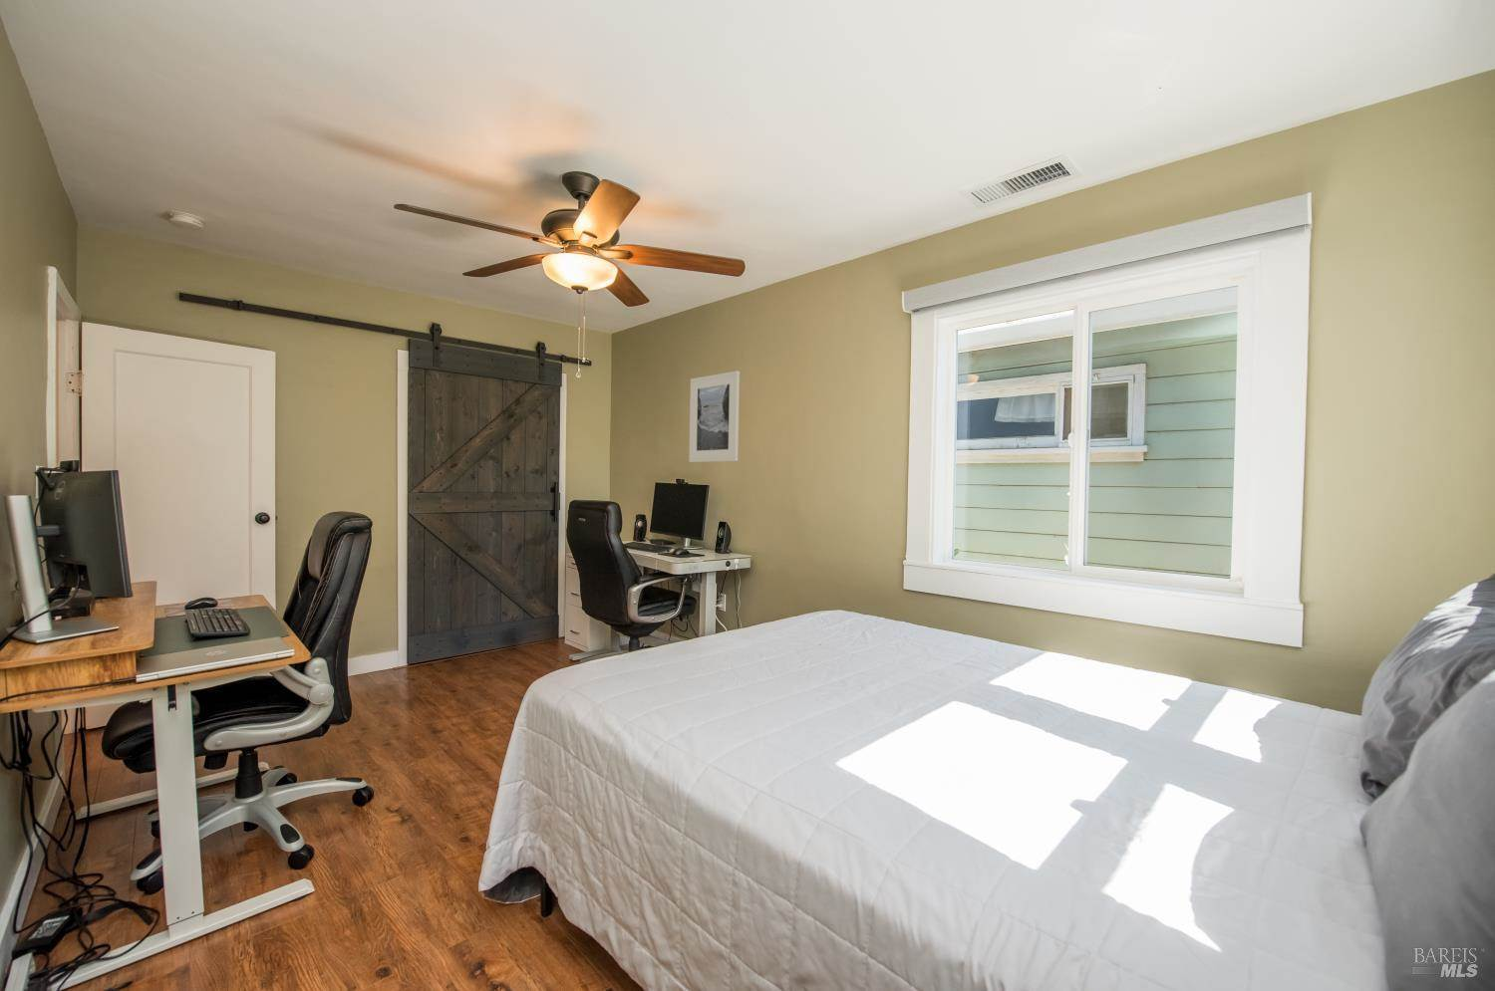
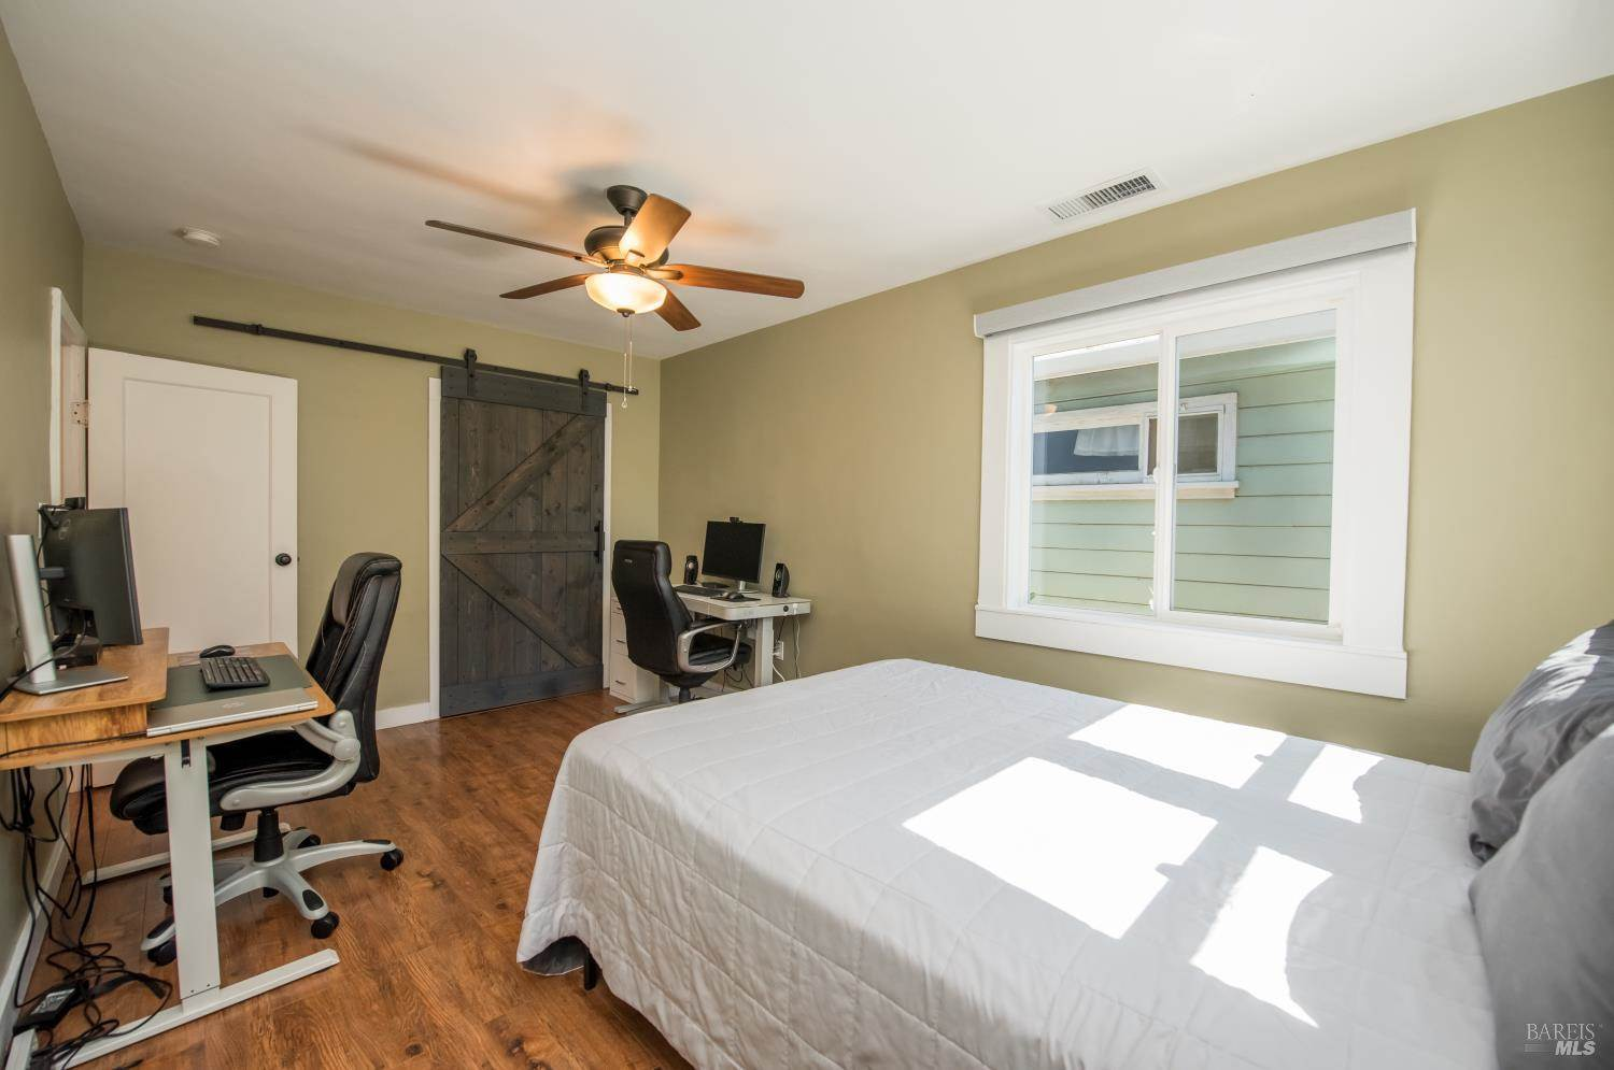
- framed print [687,369,740,463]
